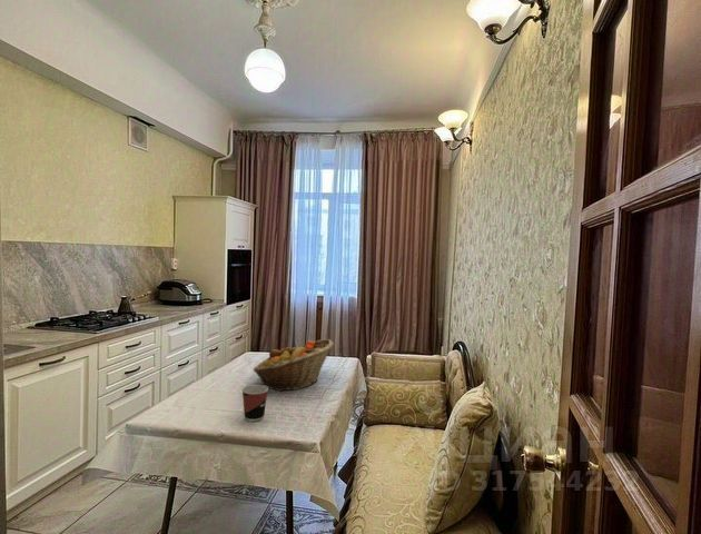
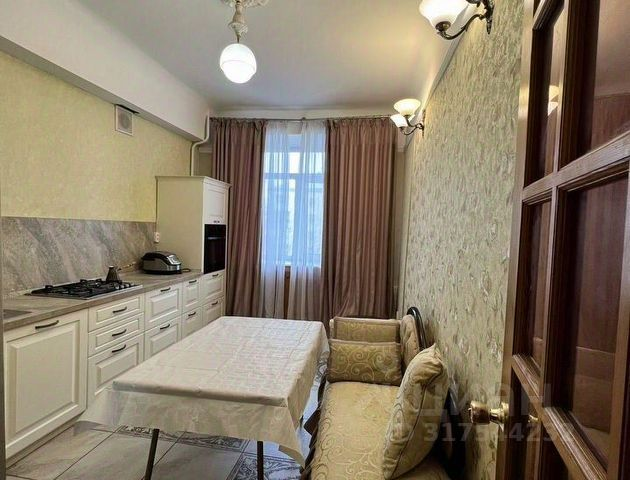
- cup [240,384,269,423]
- fruit basket [253,338,334,393]
